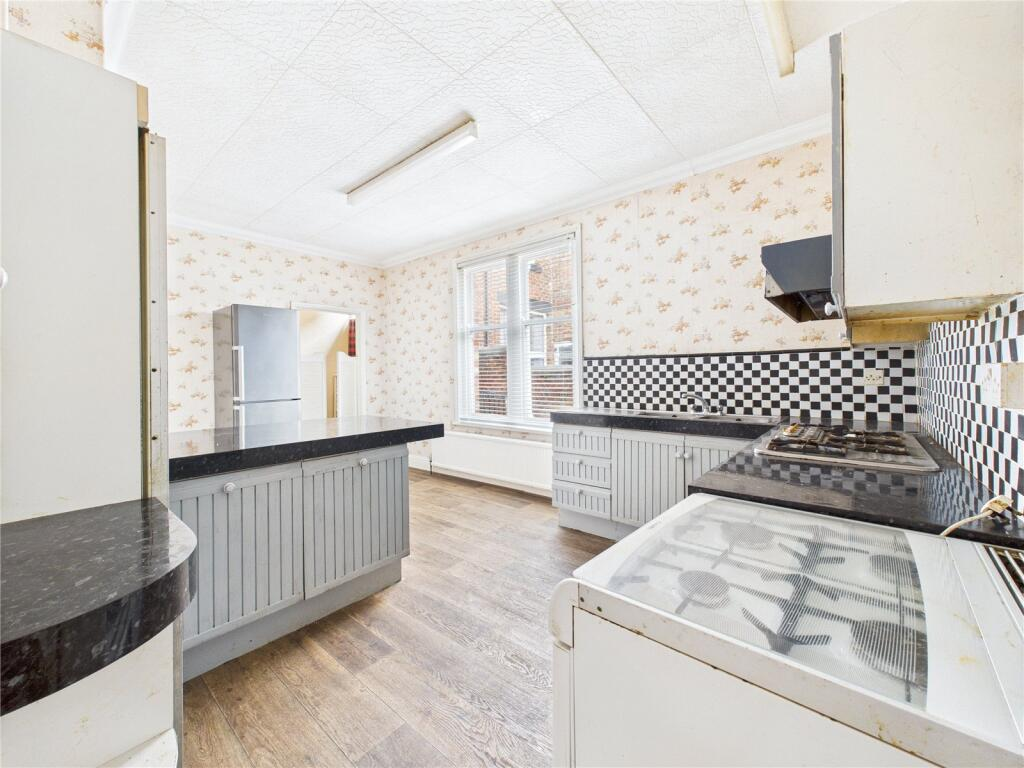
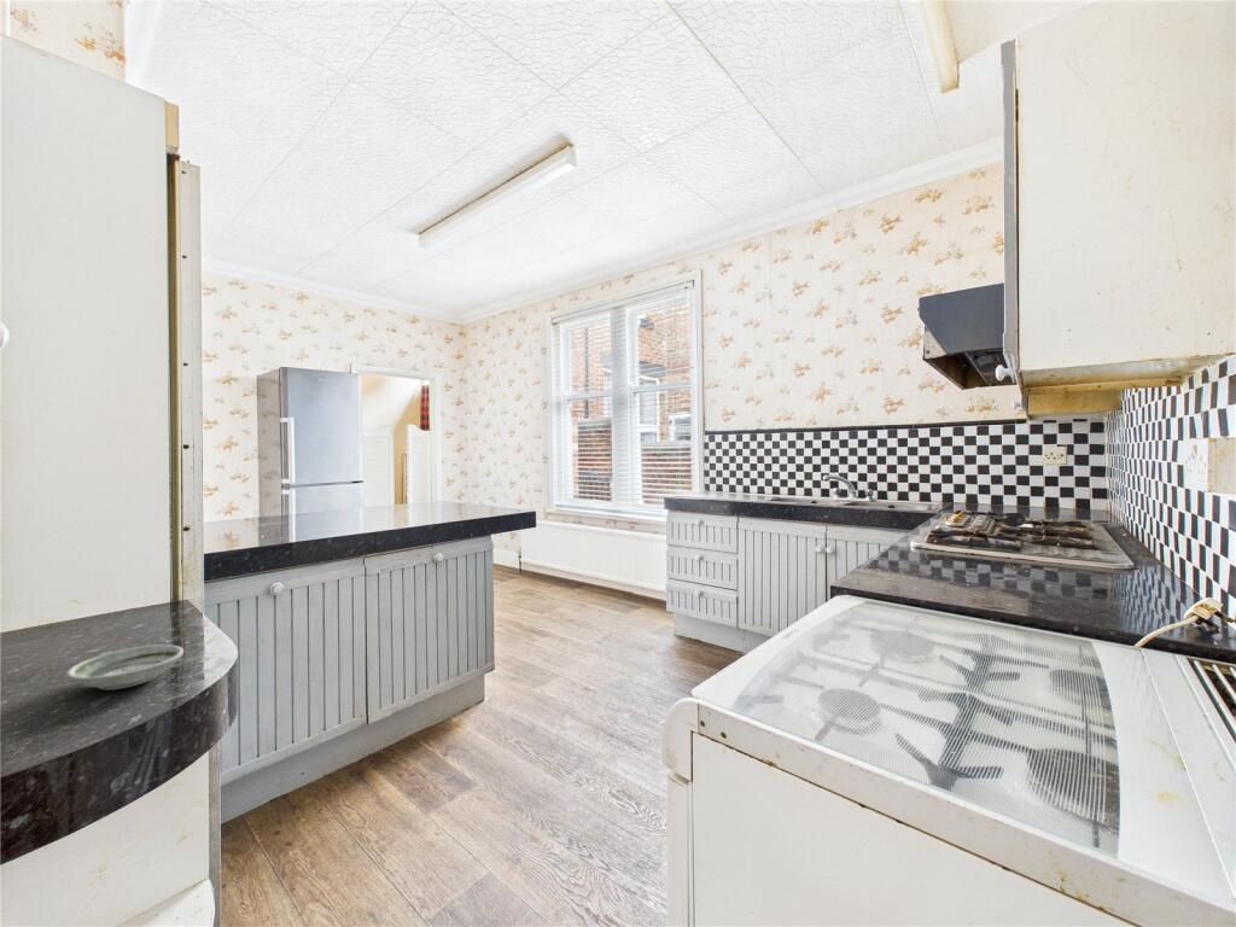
+ saucer [65,643,185,690]
